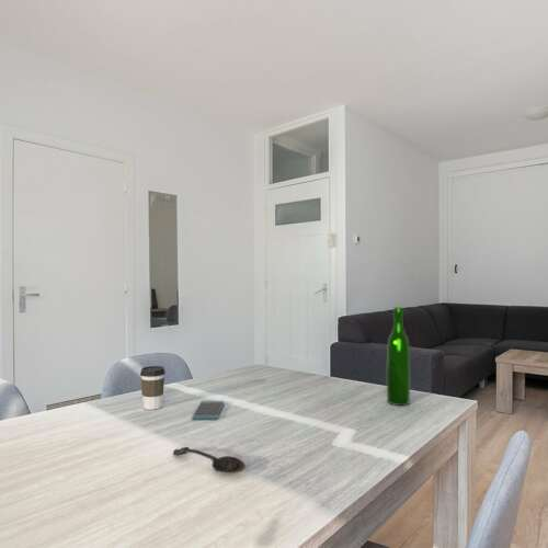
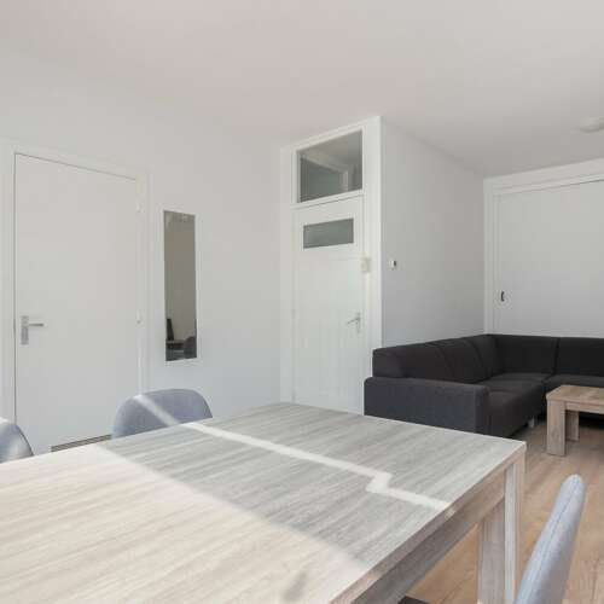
- coffee cup [139,365,167,411]
- wine bottle [386,306,411,407]
- smartphone [191,400,225,420]
- spoon [172,446,247,473]
